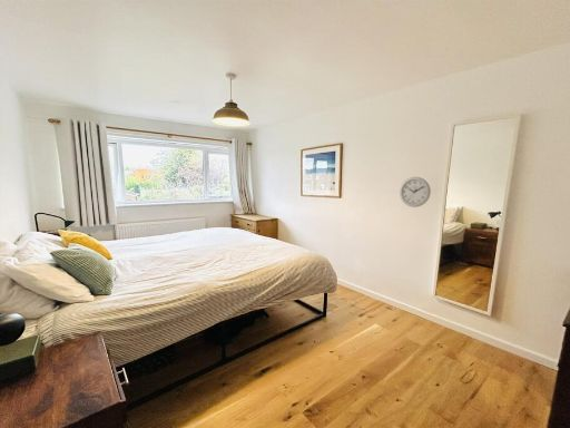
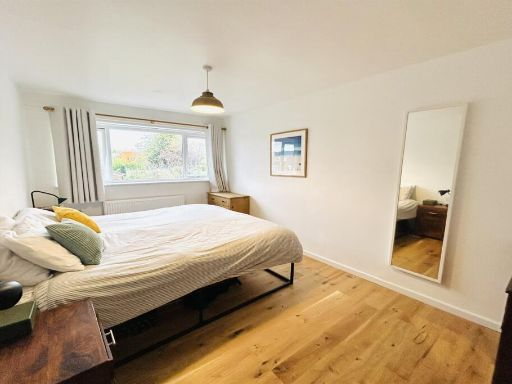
- wall clock [399,176,432,208]
